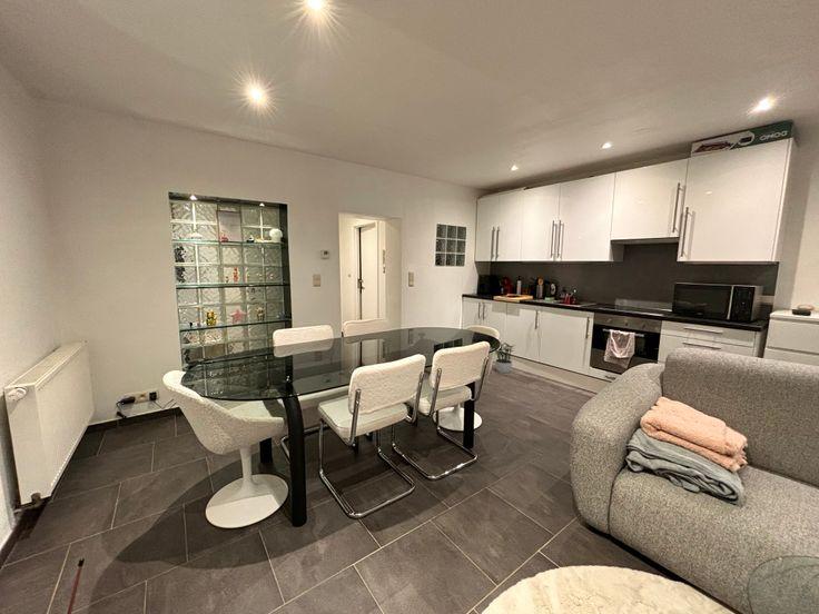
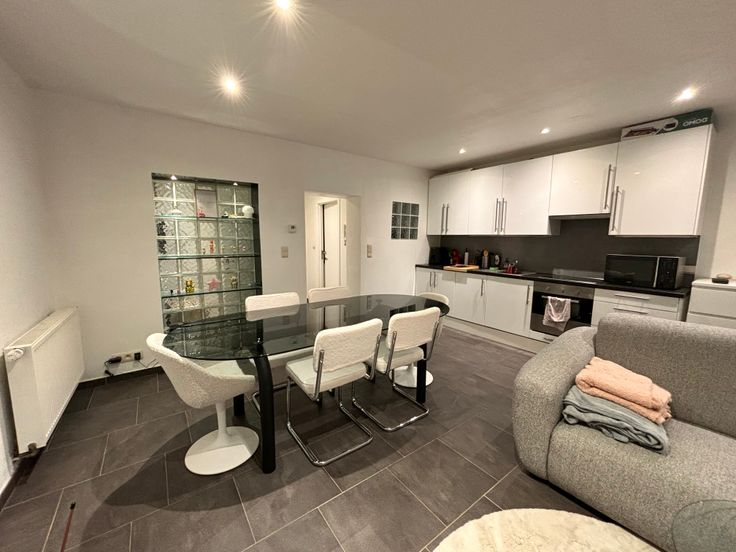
- potted plant [494,341,516,374]
